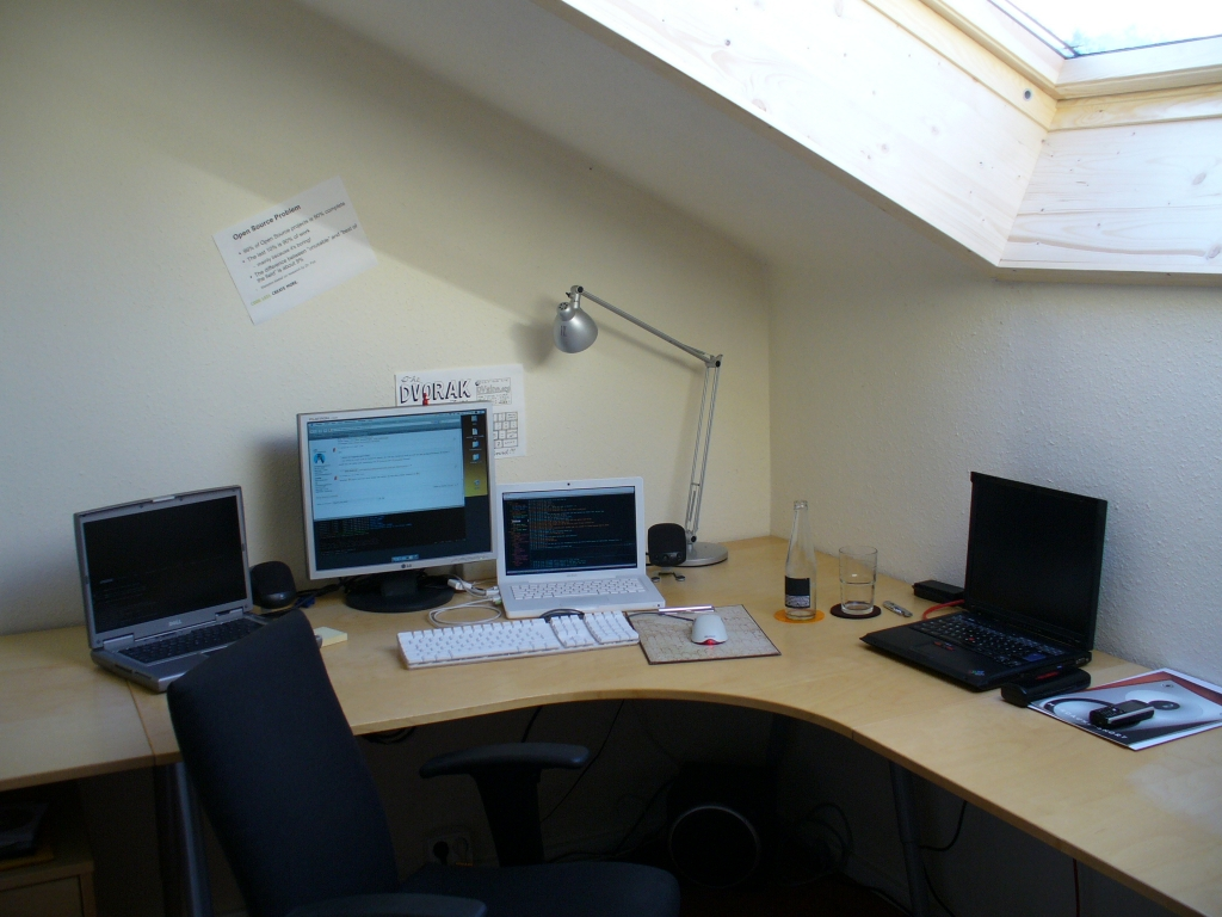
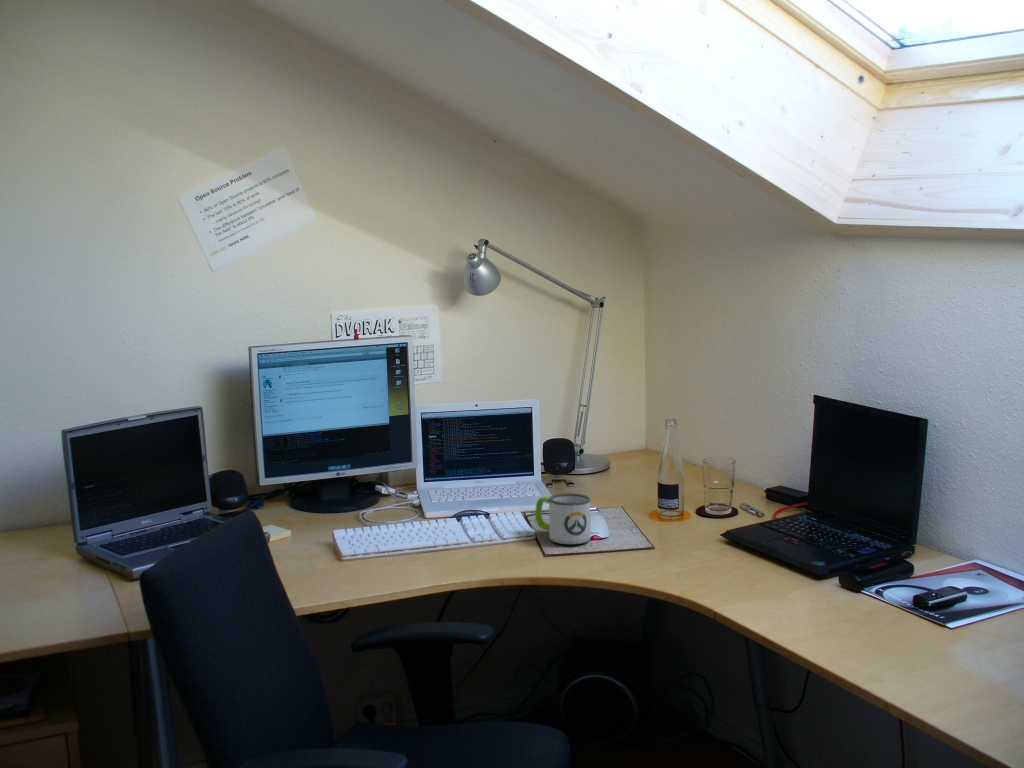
+ mug [534,492,592,545]
